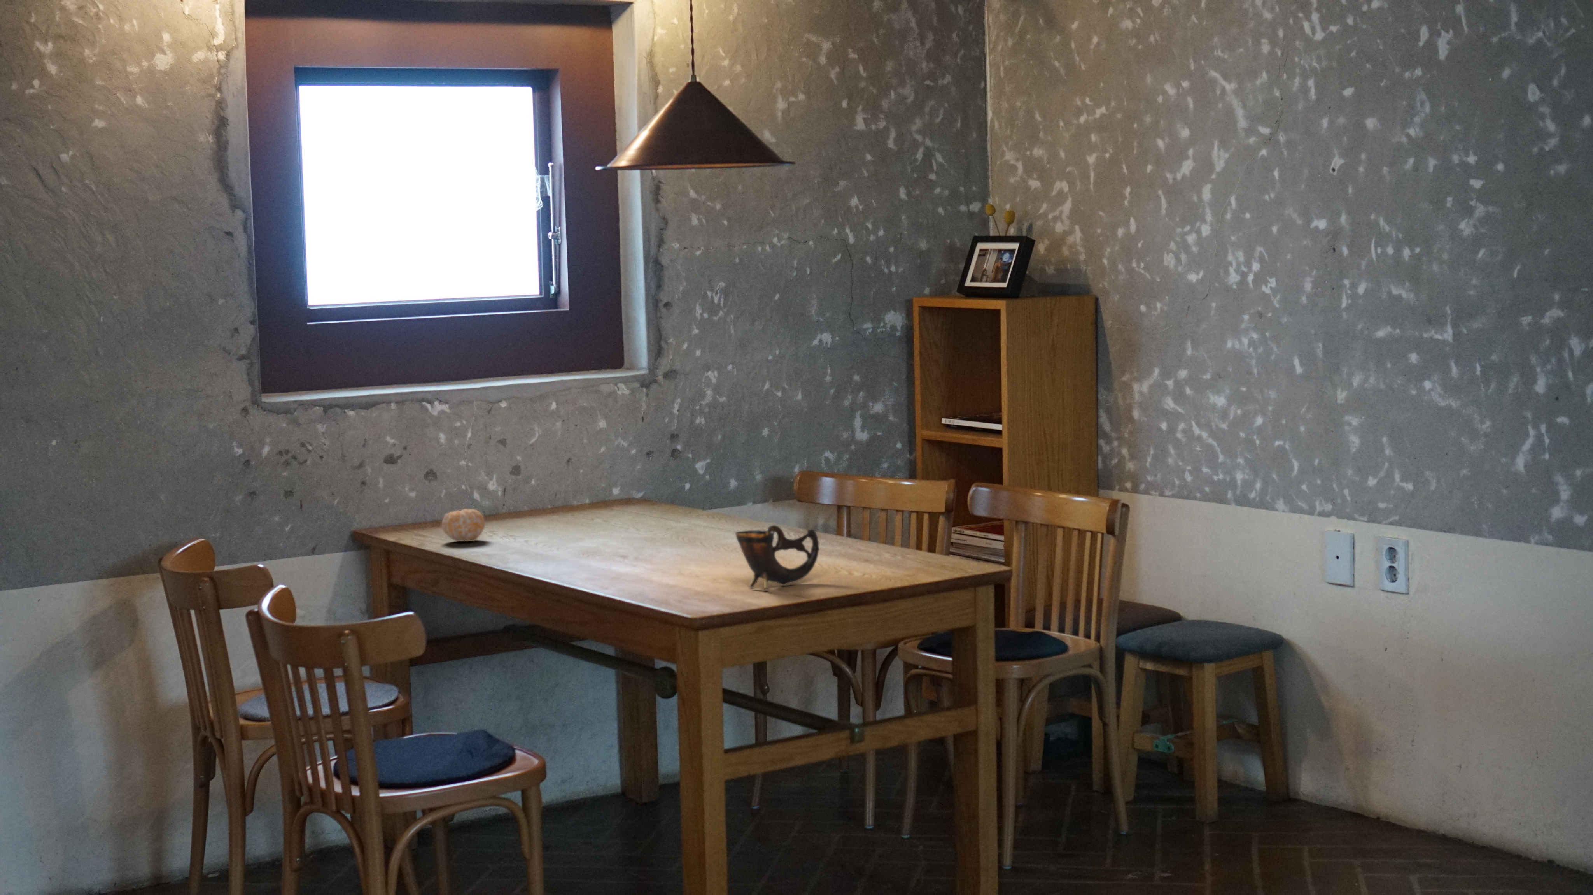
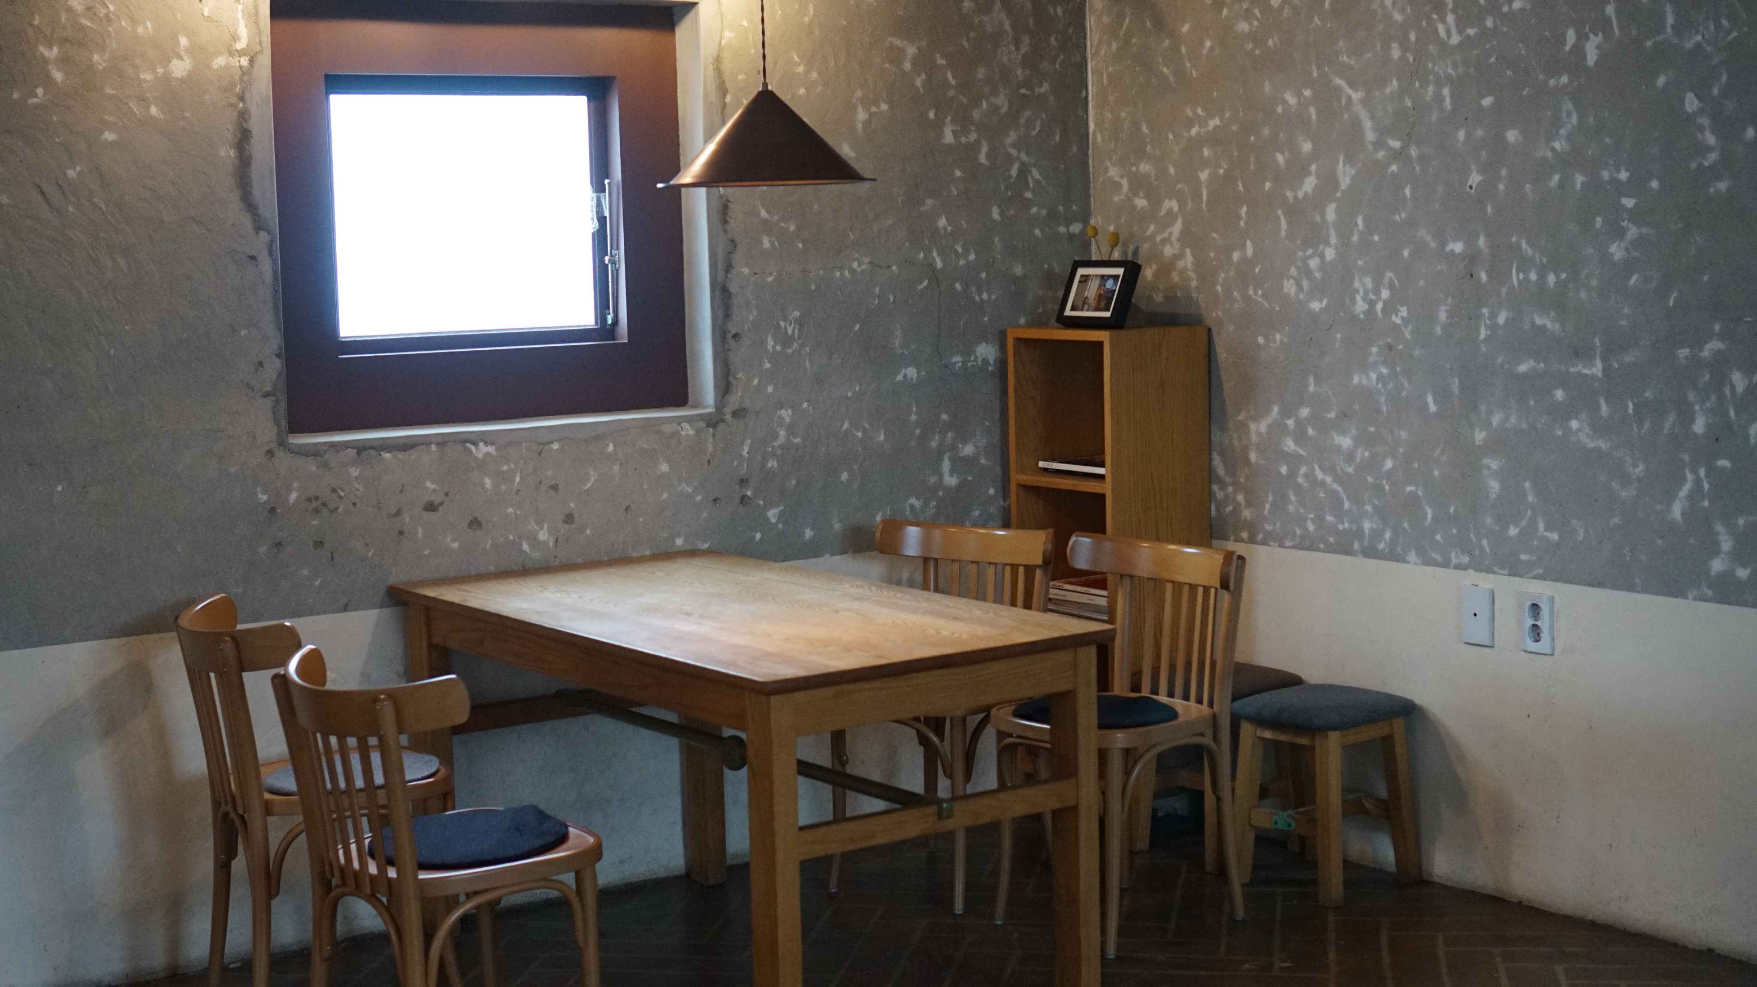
- cup [734,525,819,591]
- fruit [441,509,486,542]
